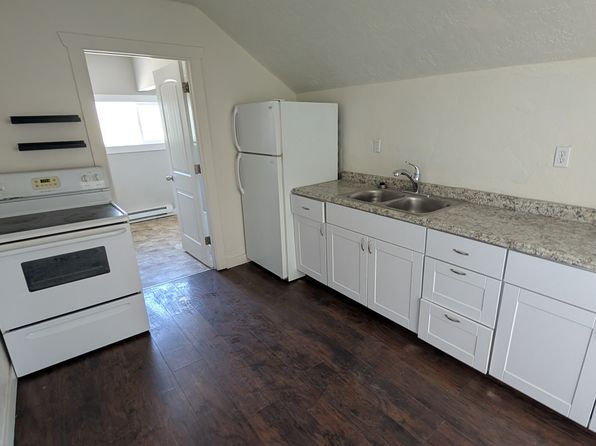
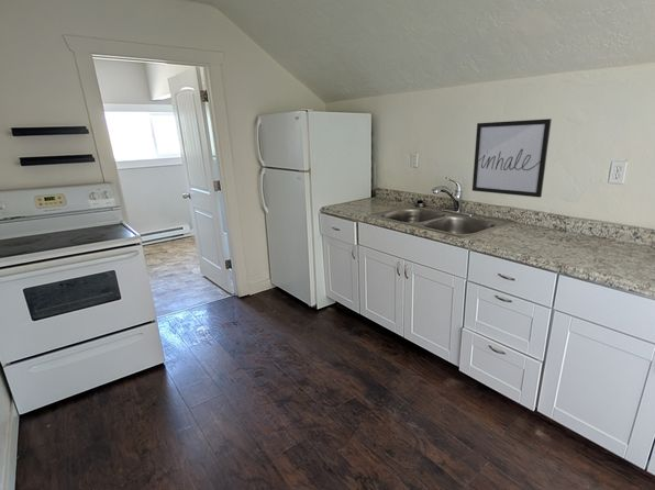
+ wall art [471,118,553,199]
